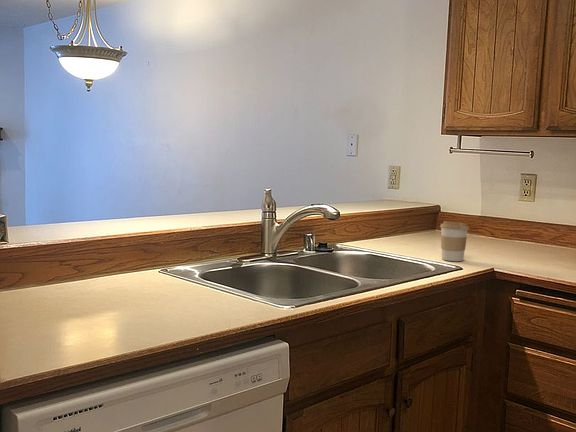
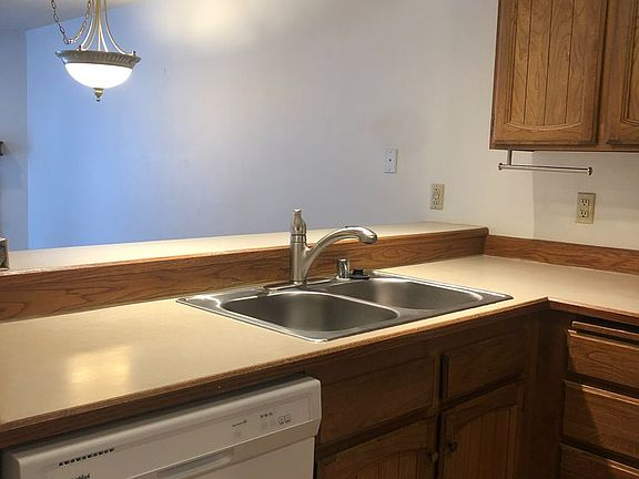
- coffee cup [439,220,470,262]
